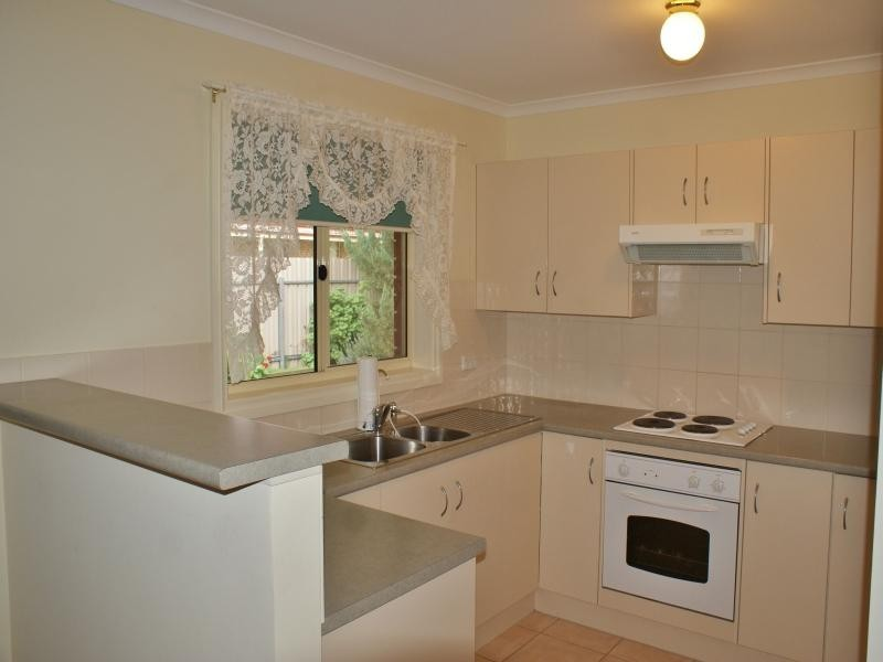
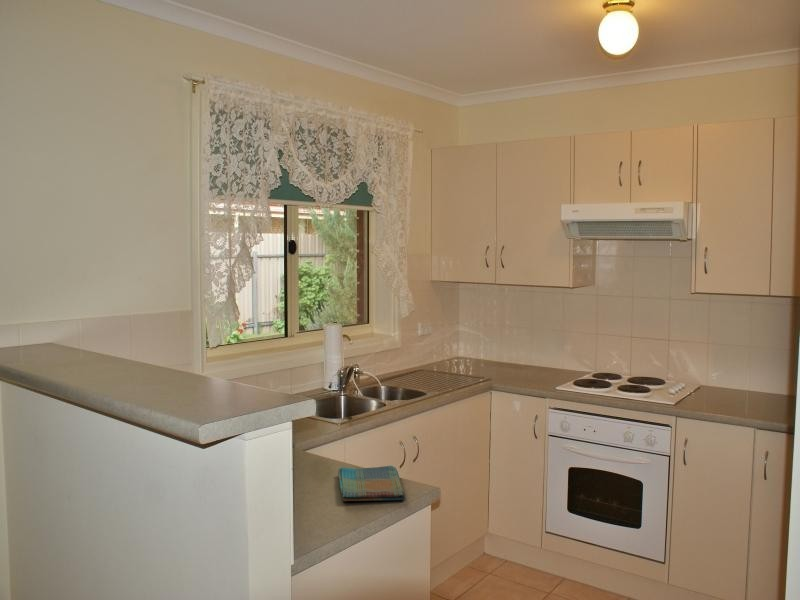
+ dish towel [337,465,406,502]
